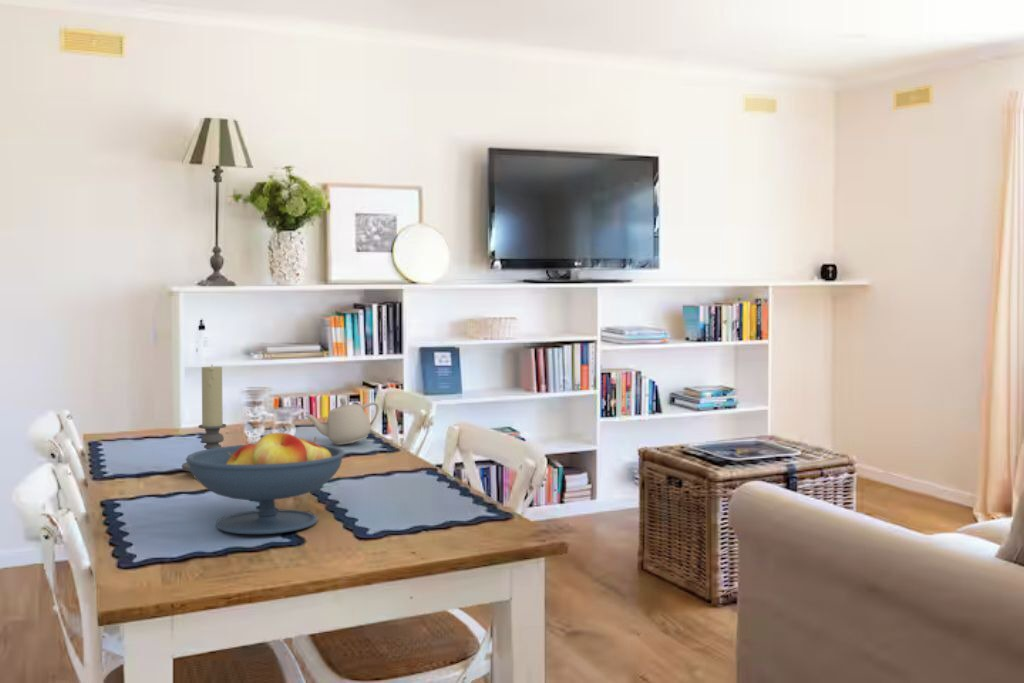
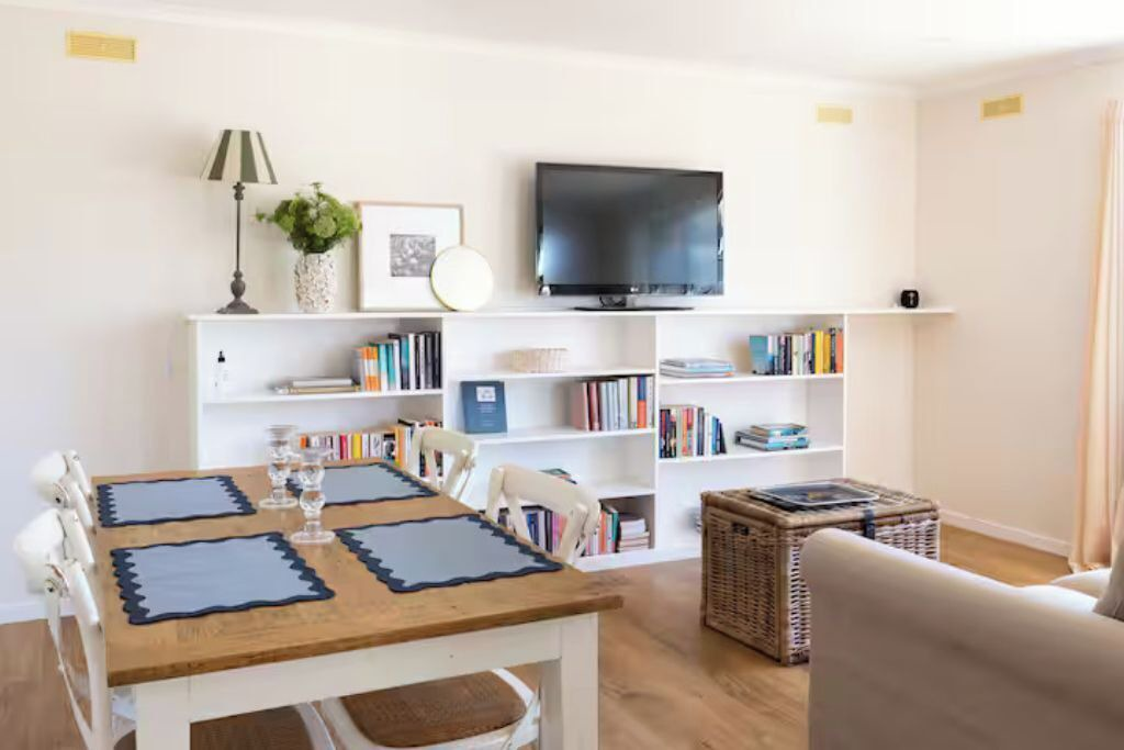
- fruit bowl [185,431,346,535]
- candle holder [181,363,227,473]
- teapot [304,397,380,446]
